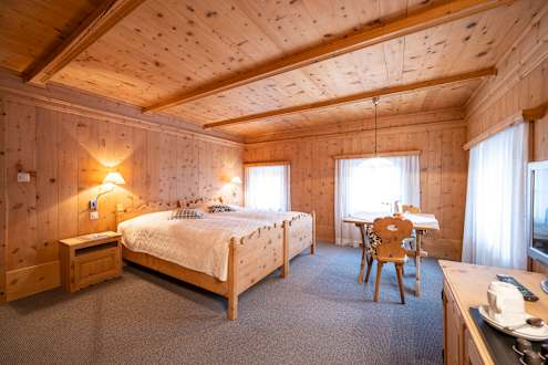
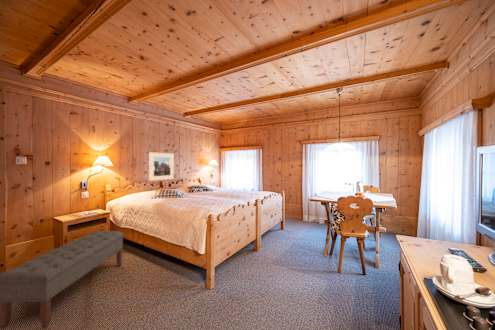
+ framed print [148,151,175,182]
+ bench [0,230,125,330]
